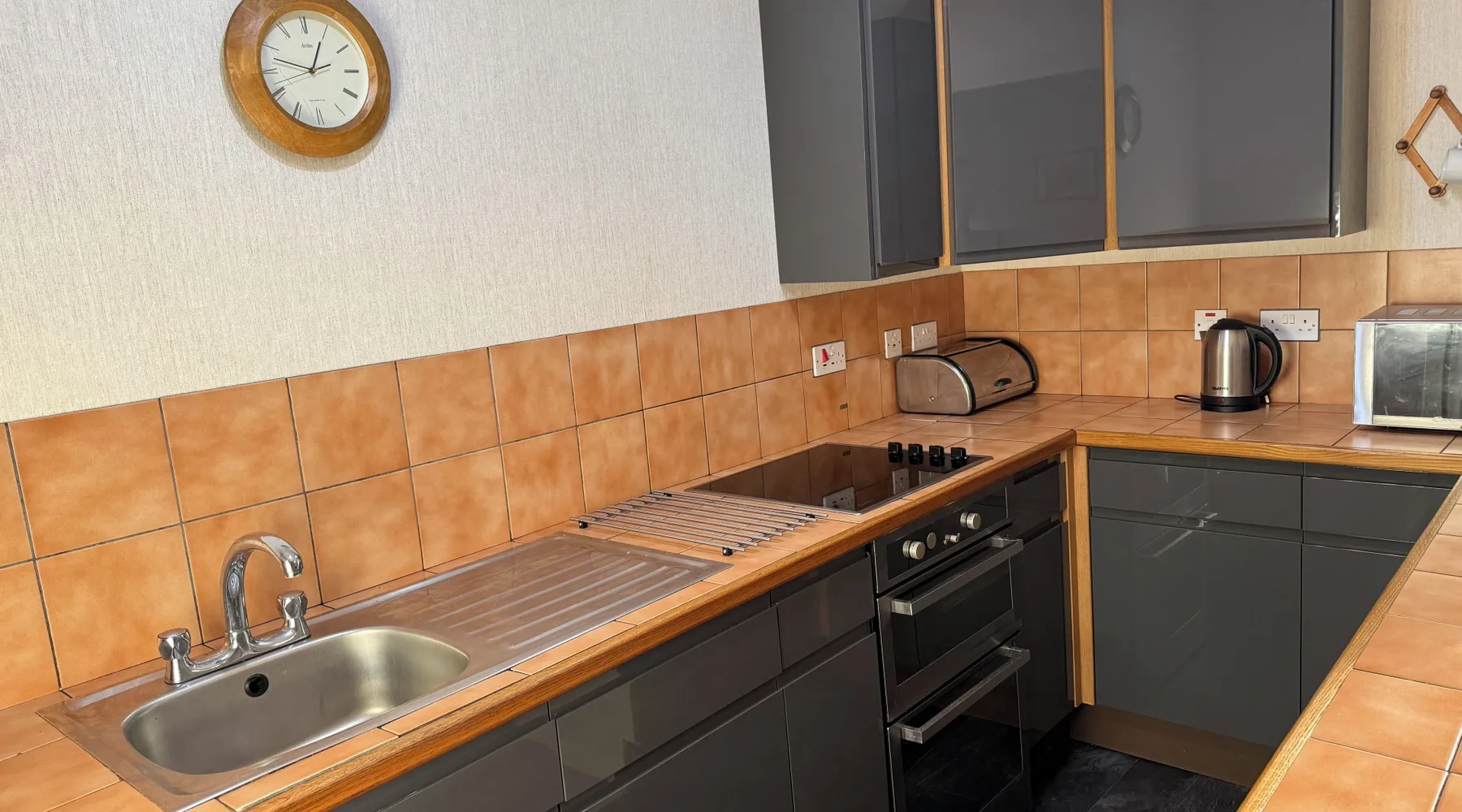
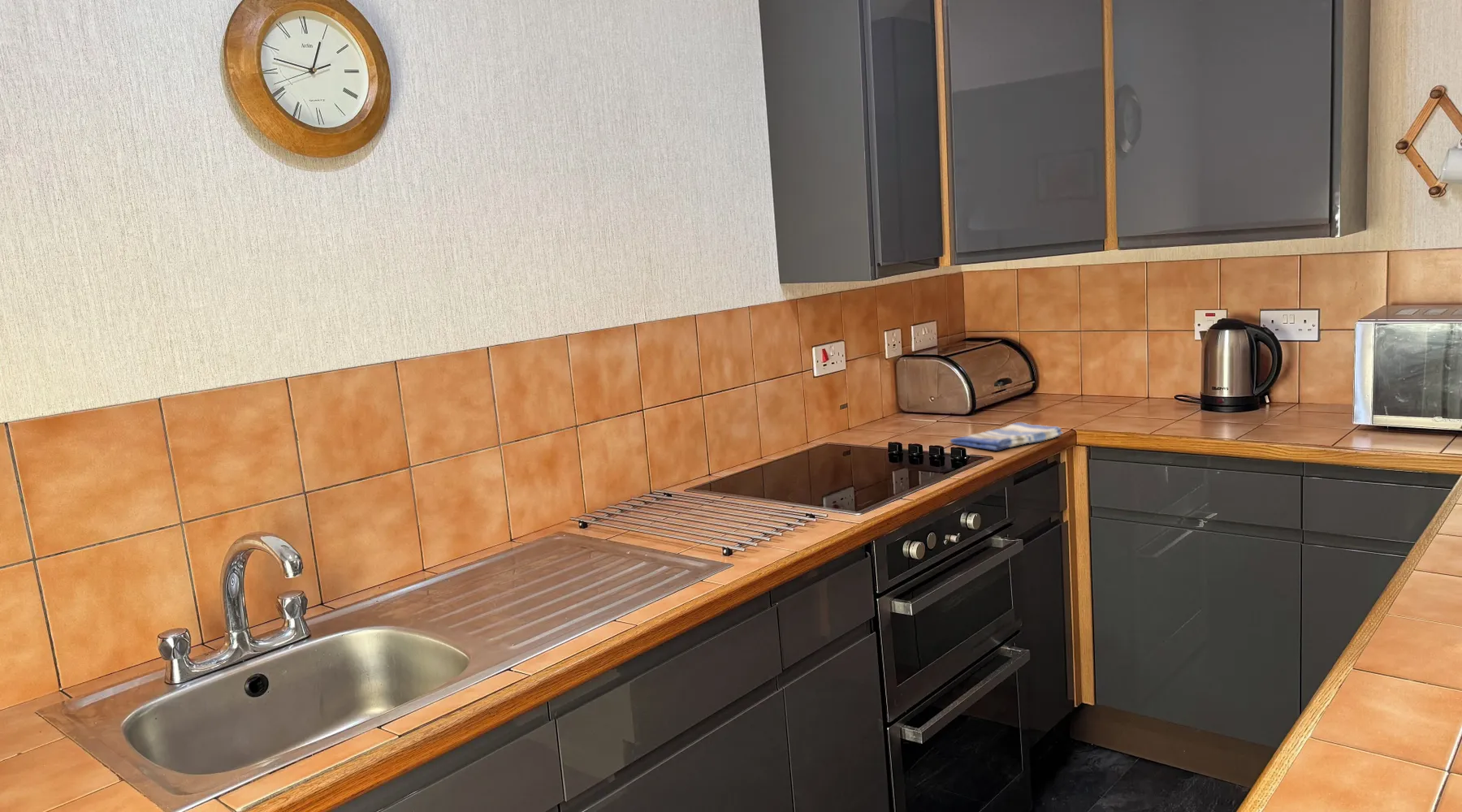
+ dish towel [949,421,1064,451]
